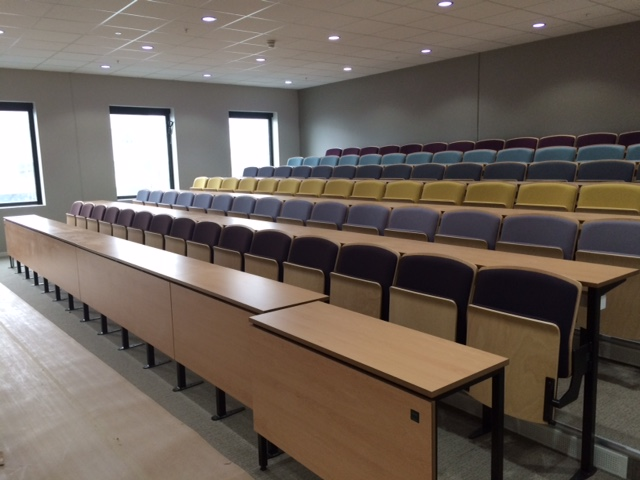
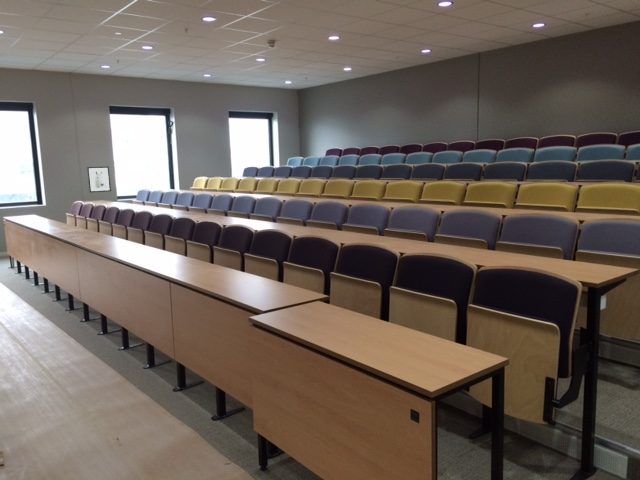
+ wall art [86,166,112,194]
